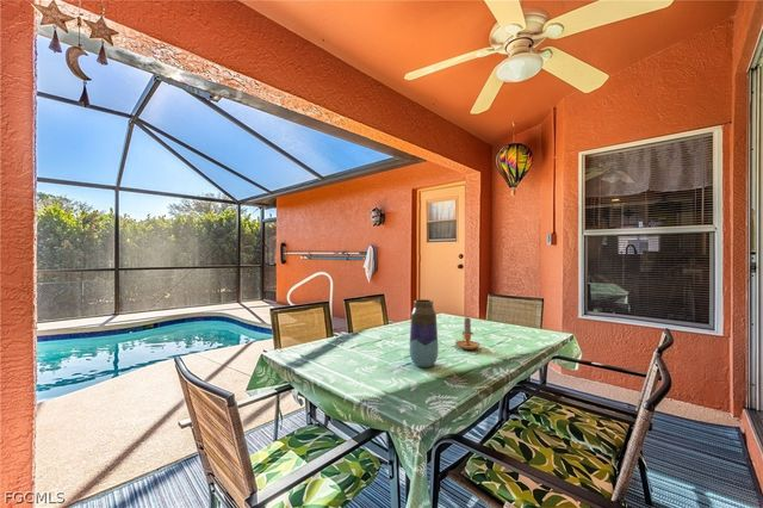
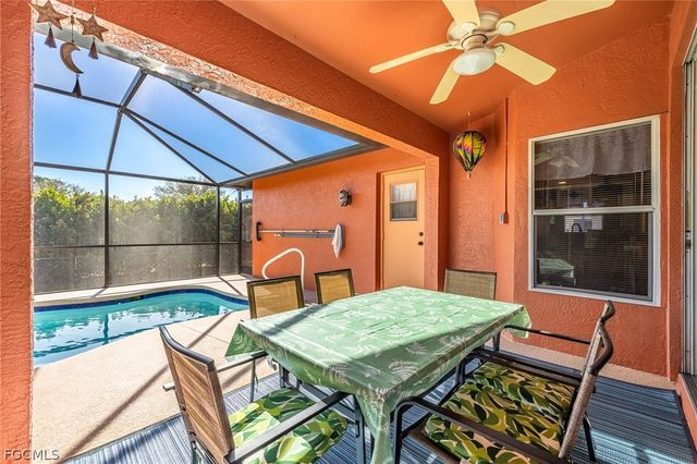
- candle [454,316,482,351]
- vase [409,298,439,368]
